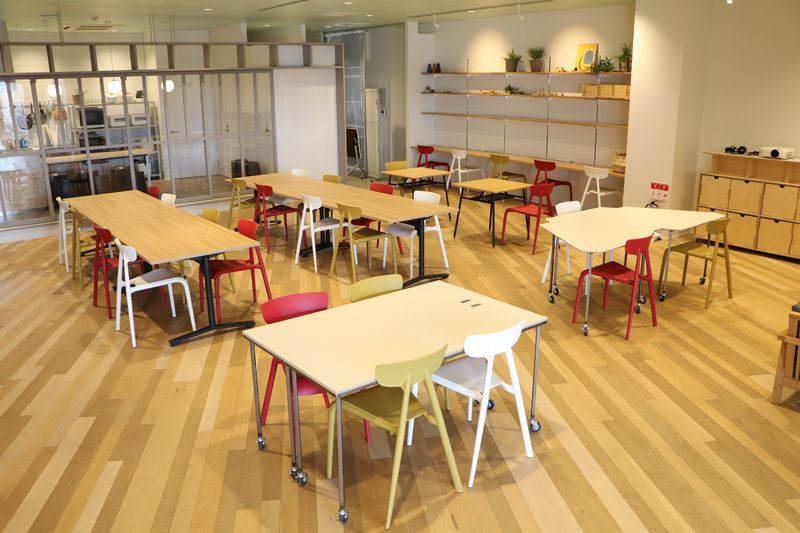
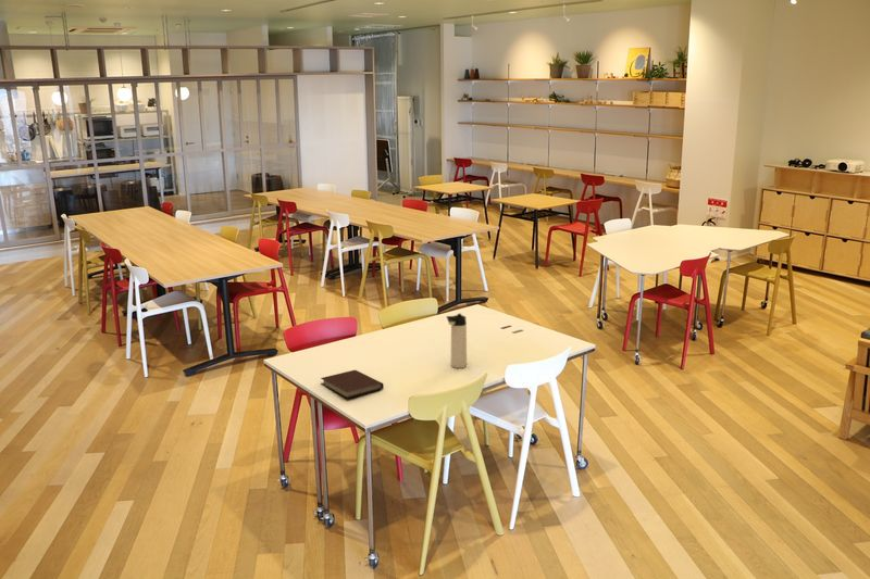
+ thermos bottle [445,313,468,369]
+ notebook [320,369,385,400]
